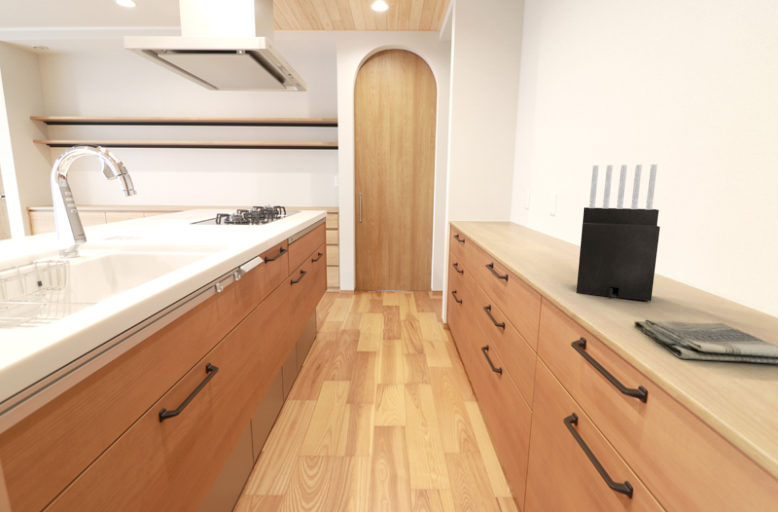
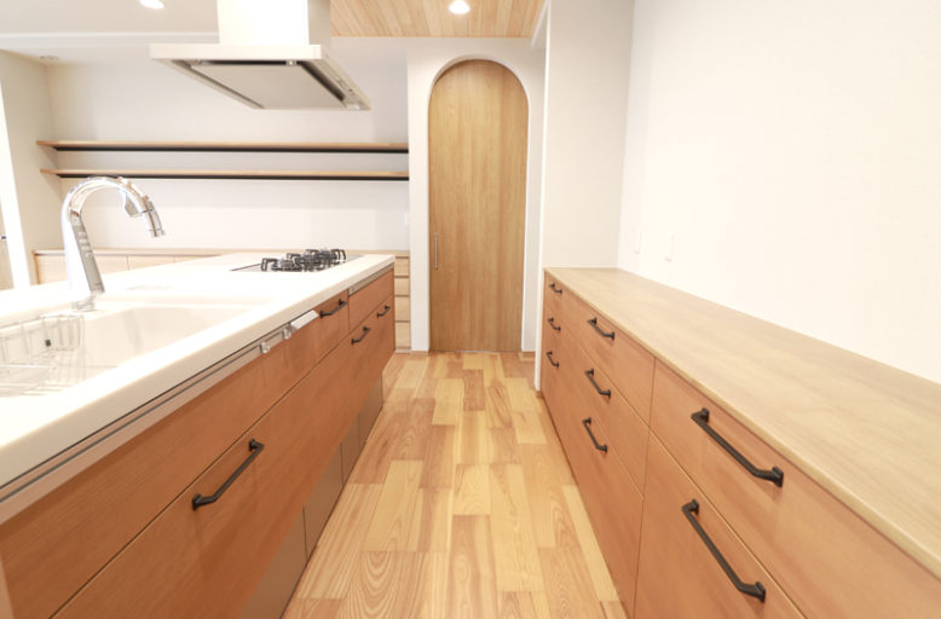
- knife block [575,164,661,302]
- dish towel [633,318,778,365]
